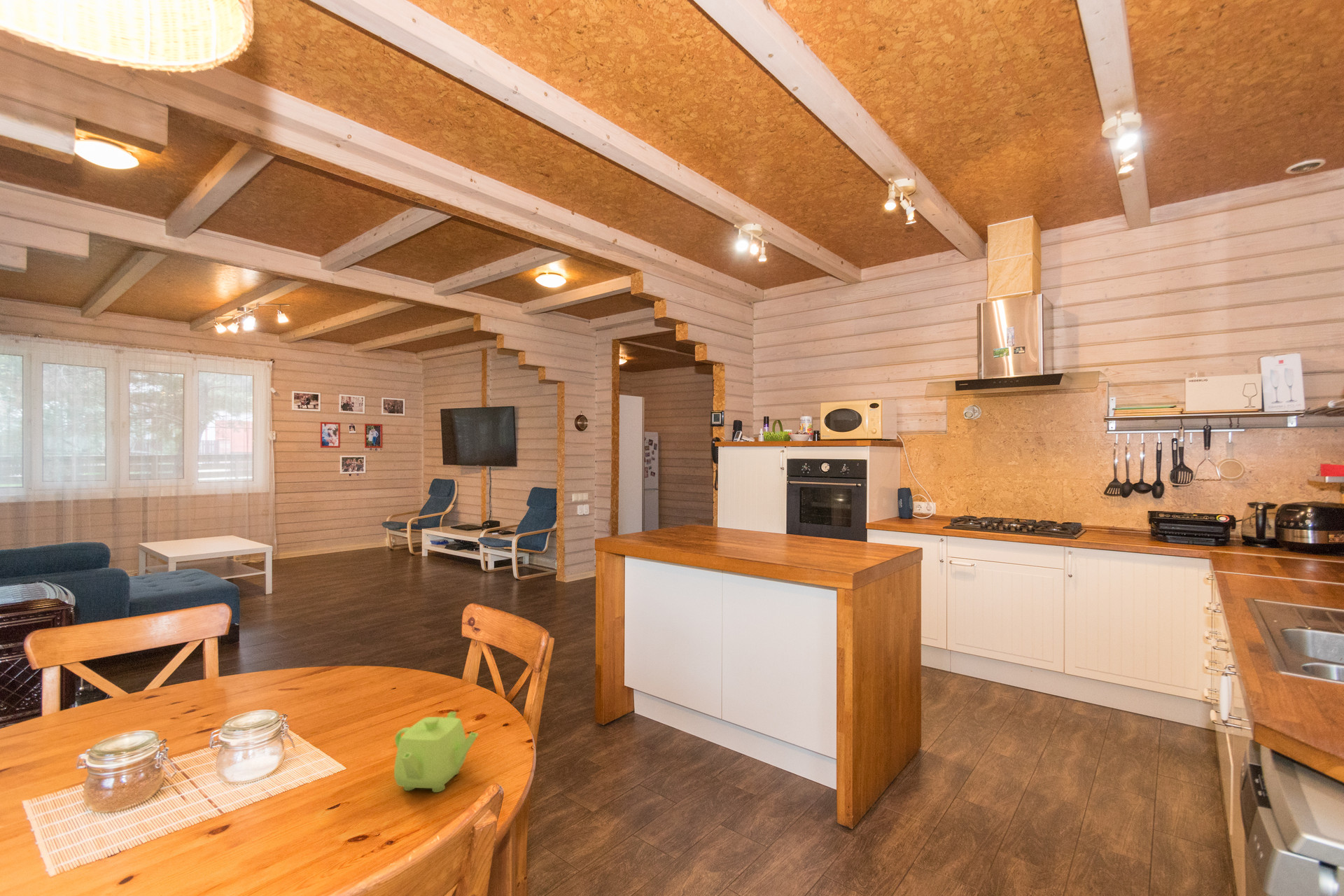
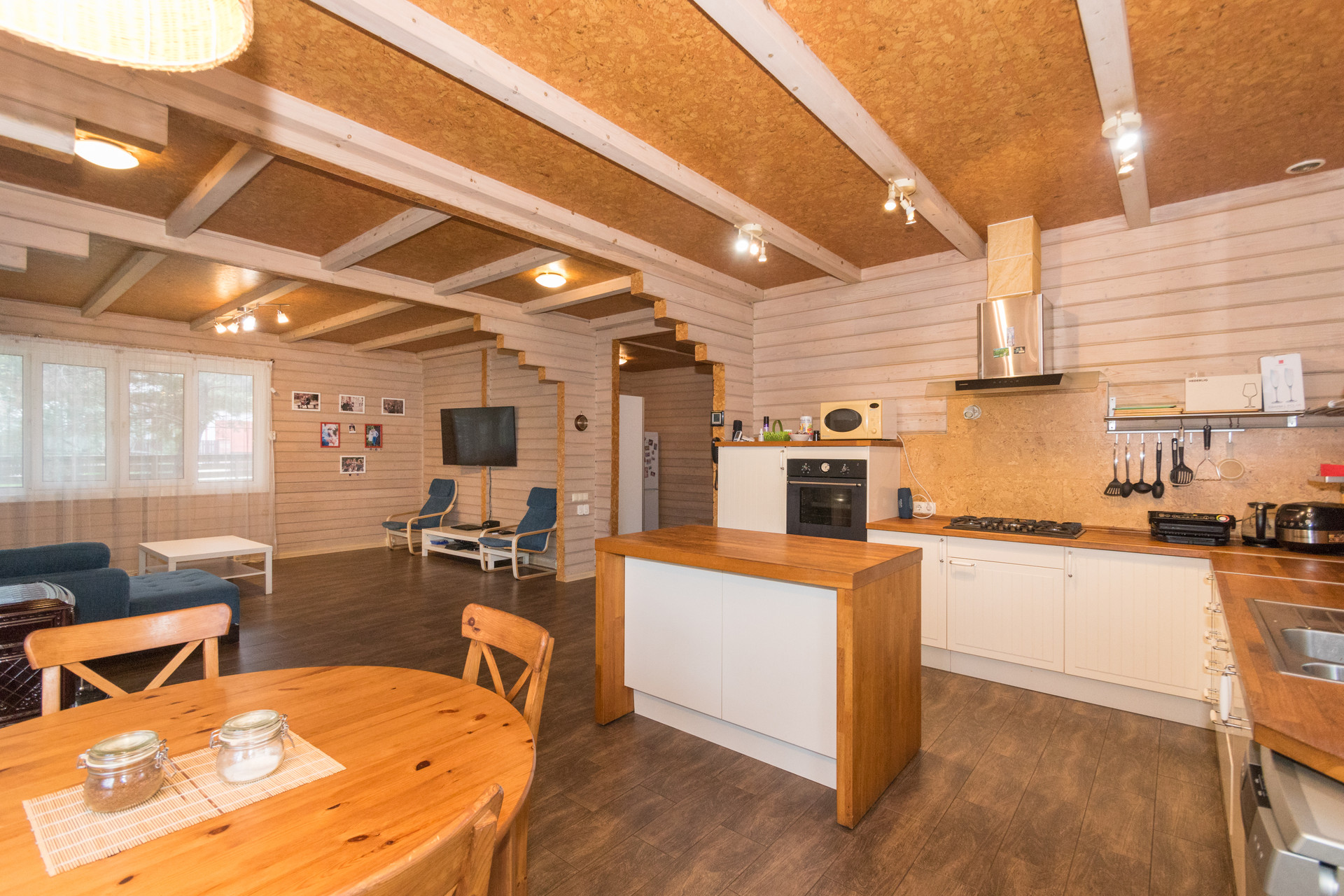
- teapot [393,711,479,793]
